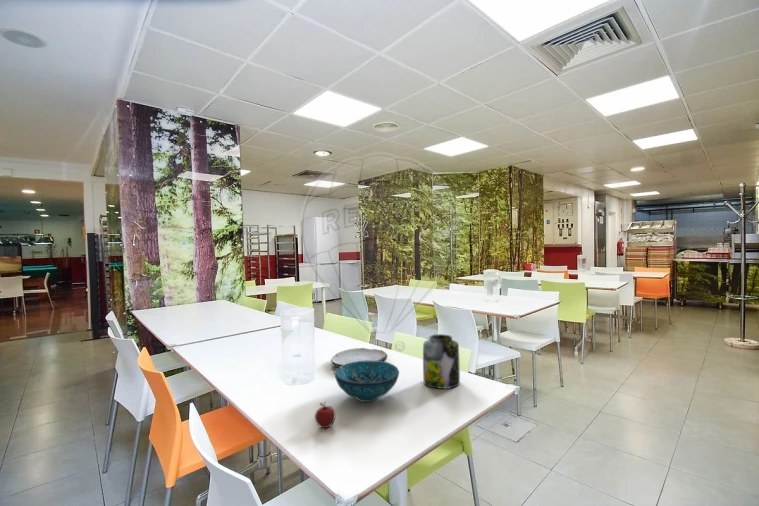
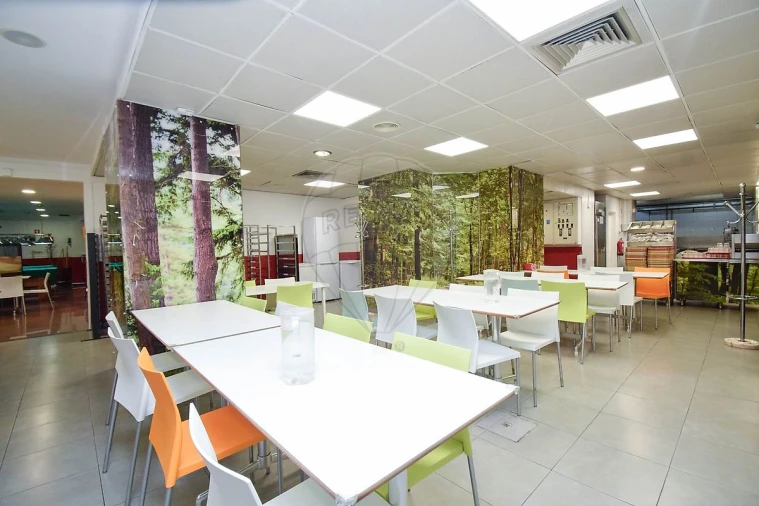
- jar [422,333,461,390]
- apple [314,401,337,429]
- plate [330,347,388,368]
- decorative bowl [333,361,400,403]
